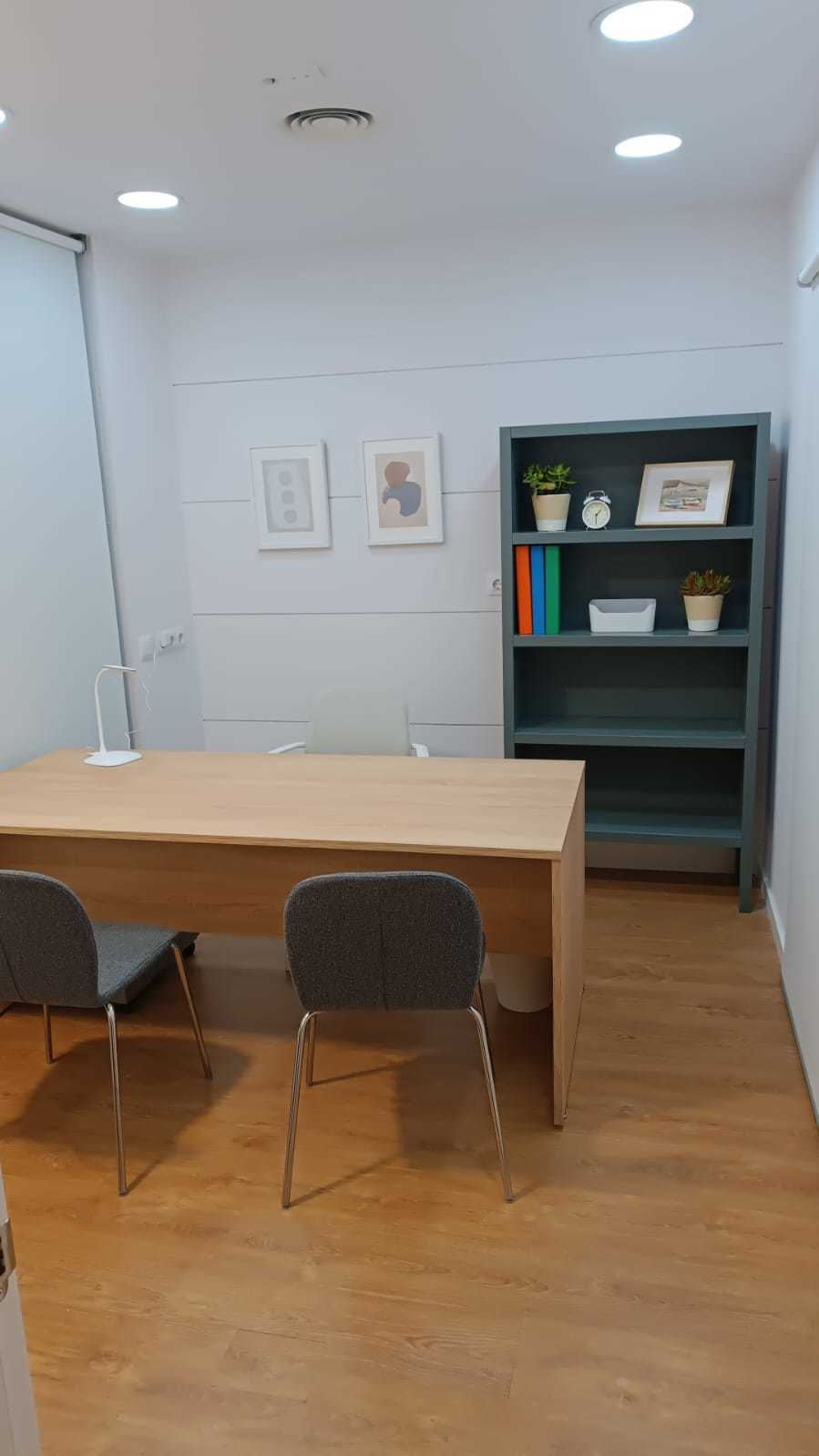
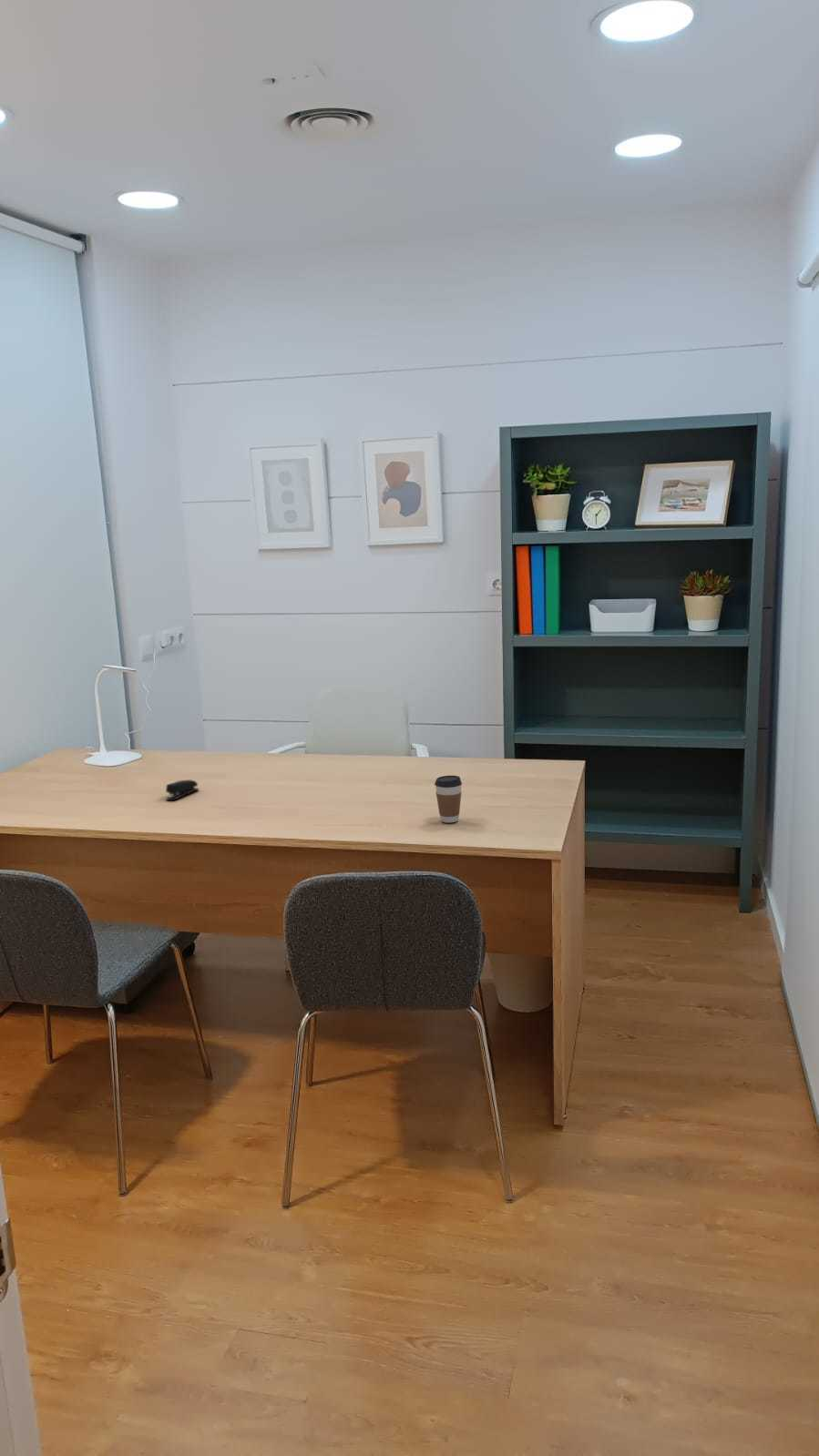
+ coffee cup [434,775,463,824]
+ stapler [165,779,200,801]
